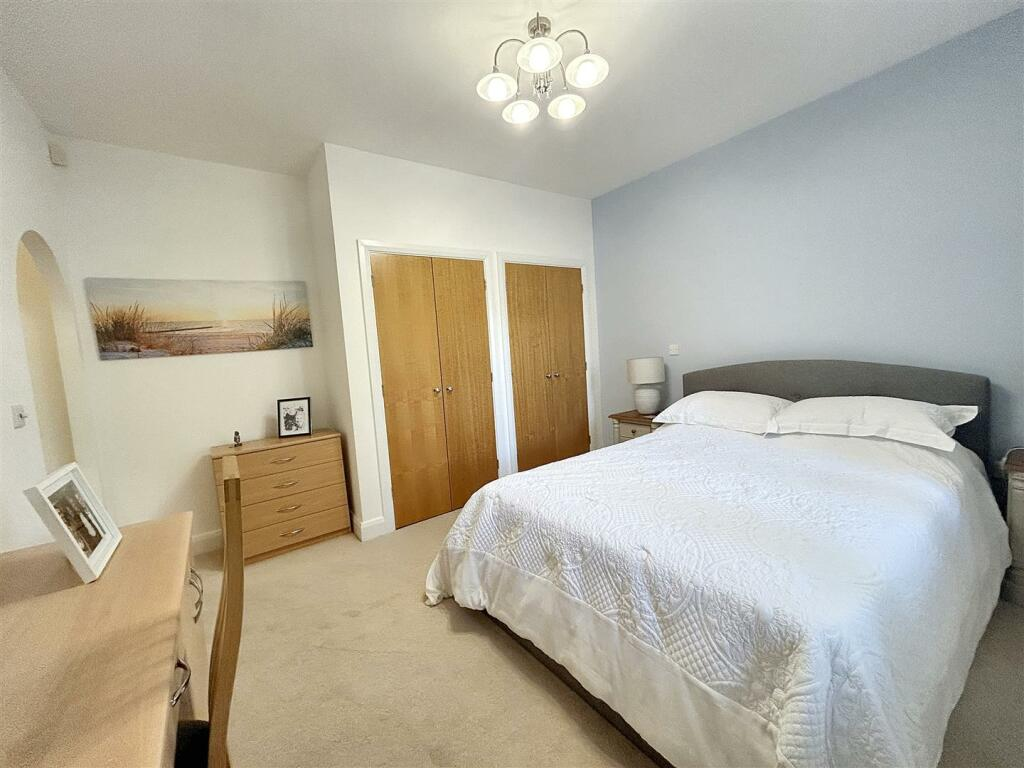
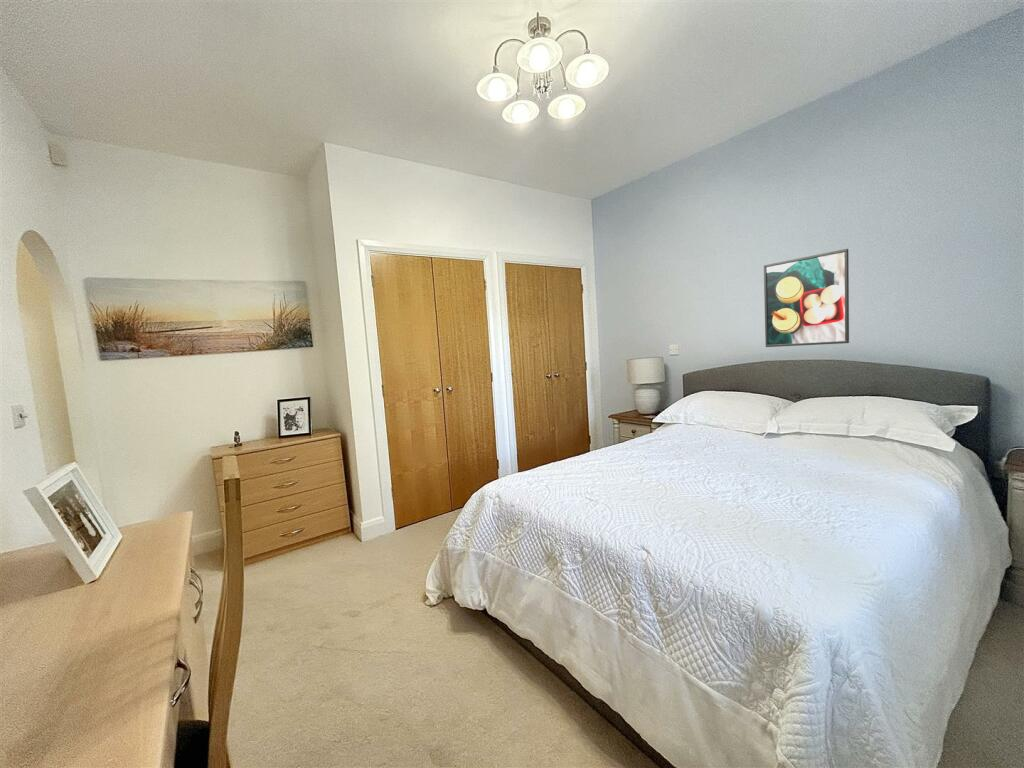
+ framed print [763,248,850,348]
